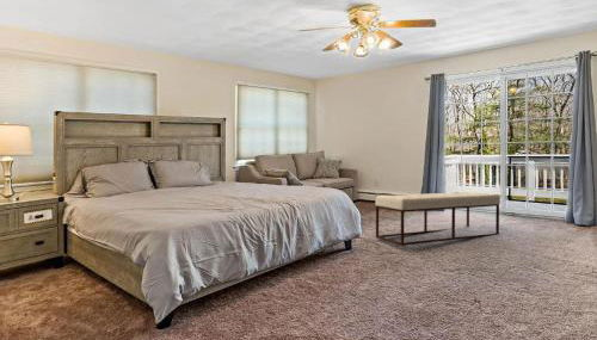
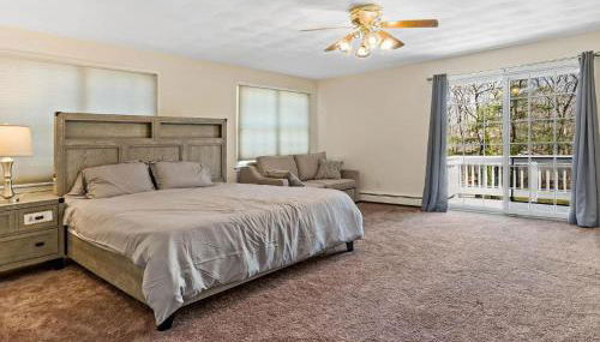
- bench [374,191,501,247]
